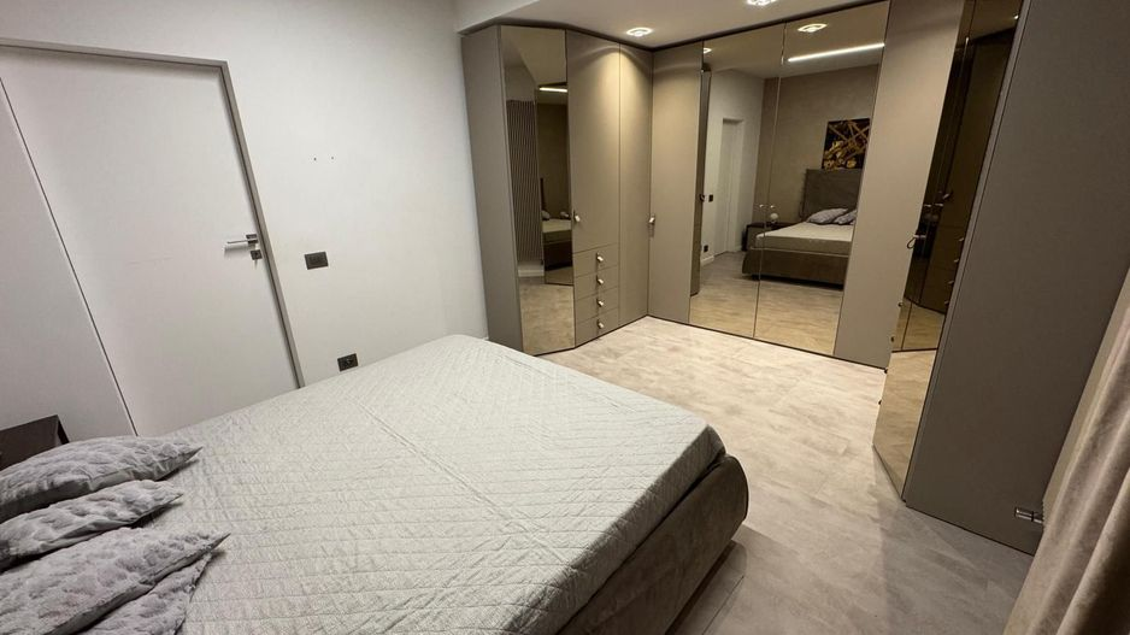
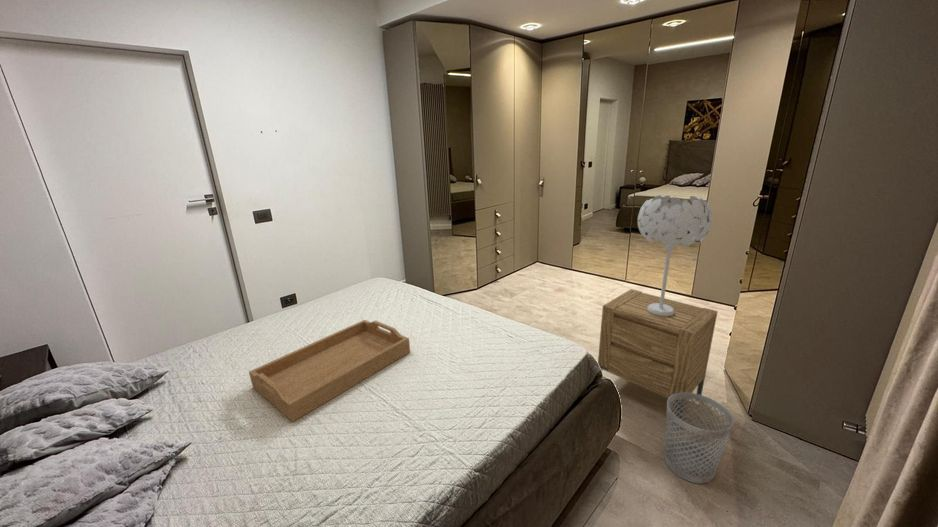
+ table lamp [637,194,714,317]
+ wastebasket [664,392,735,485]
+ serving tray [248,319,411,423]
+ nightstand [597,288,719,429]
